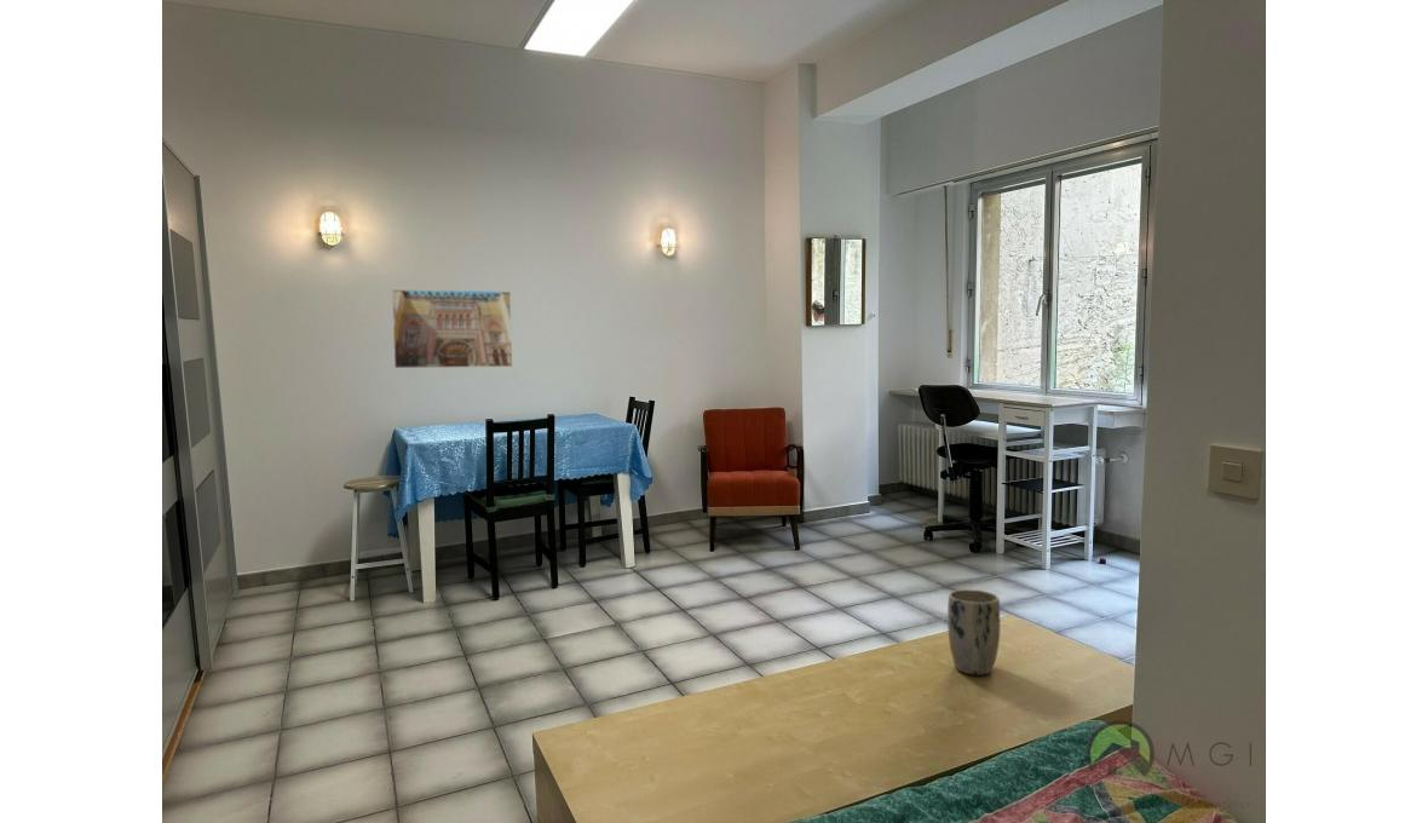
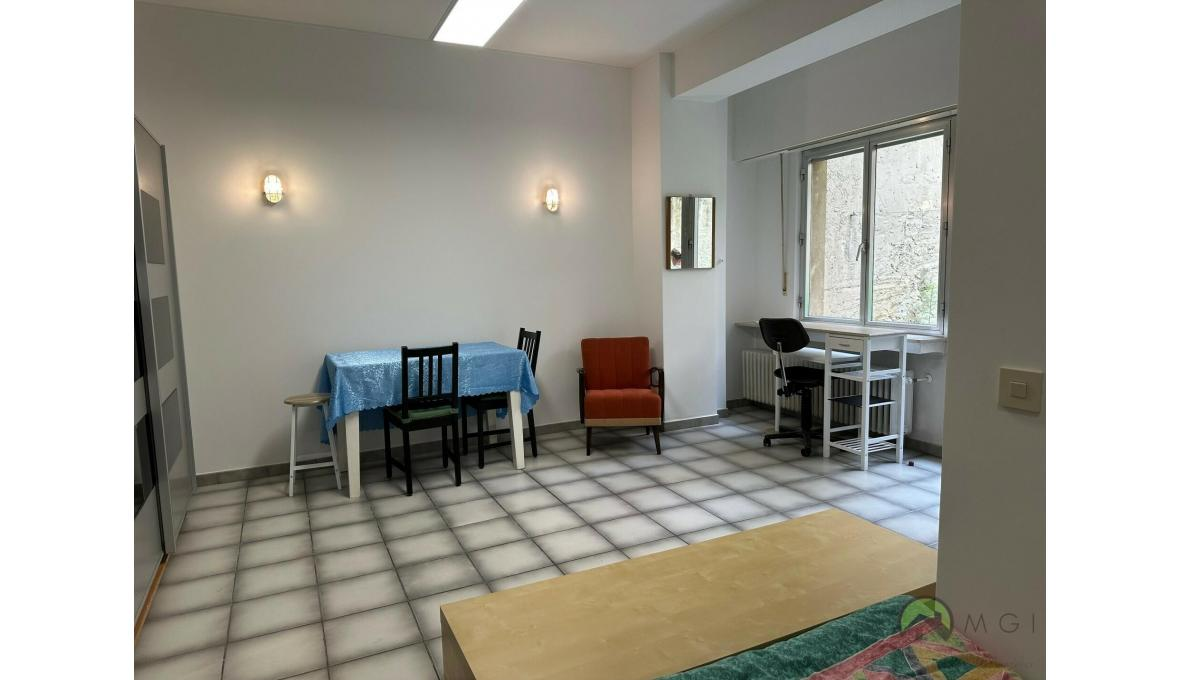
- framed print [391,288,514,369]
- plant pot [946,588,1001,677]
